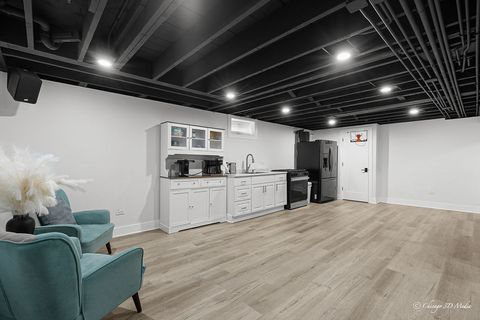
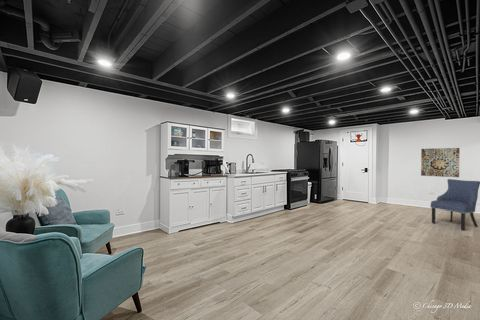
+ chair [430,178,480,231]
+ wall art [420,147,461,178]
